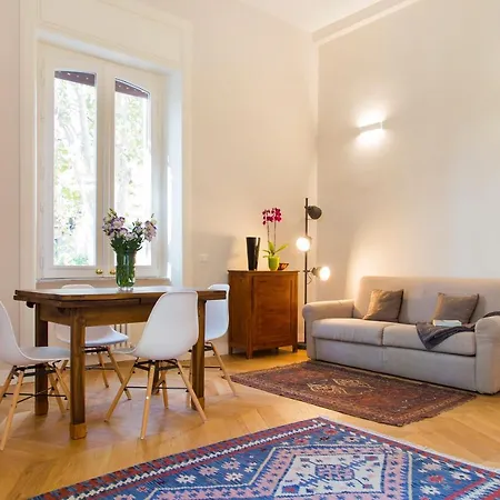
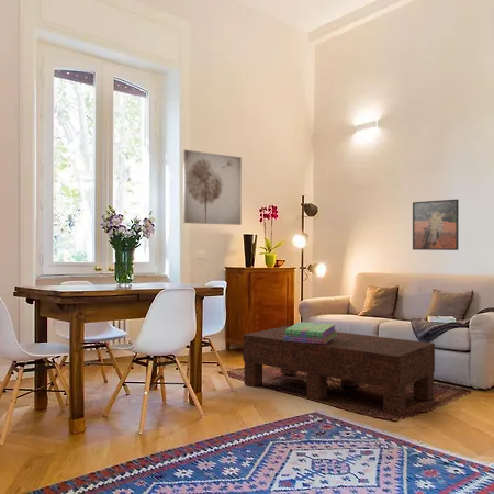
+ coffee table [242,325,436,417]
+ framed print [412,198,460,251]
+ stack of books [284,321,338,344]
+ wall art [182,149,243,226]
